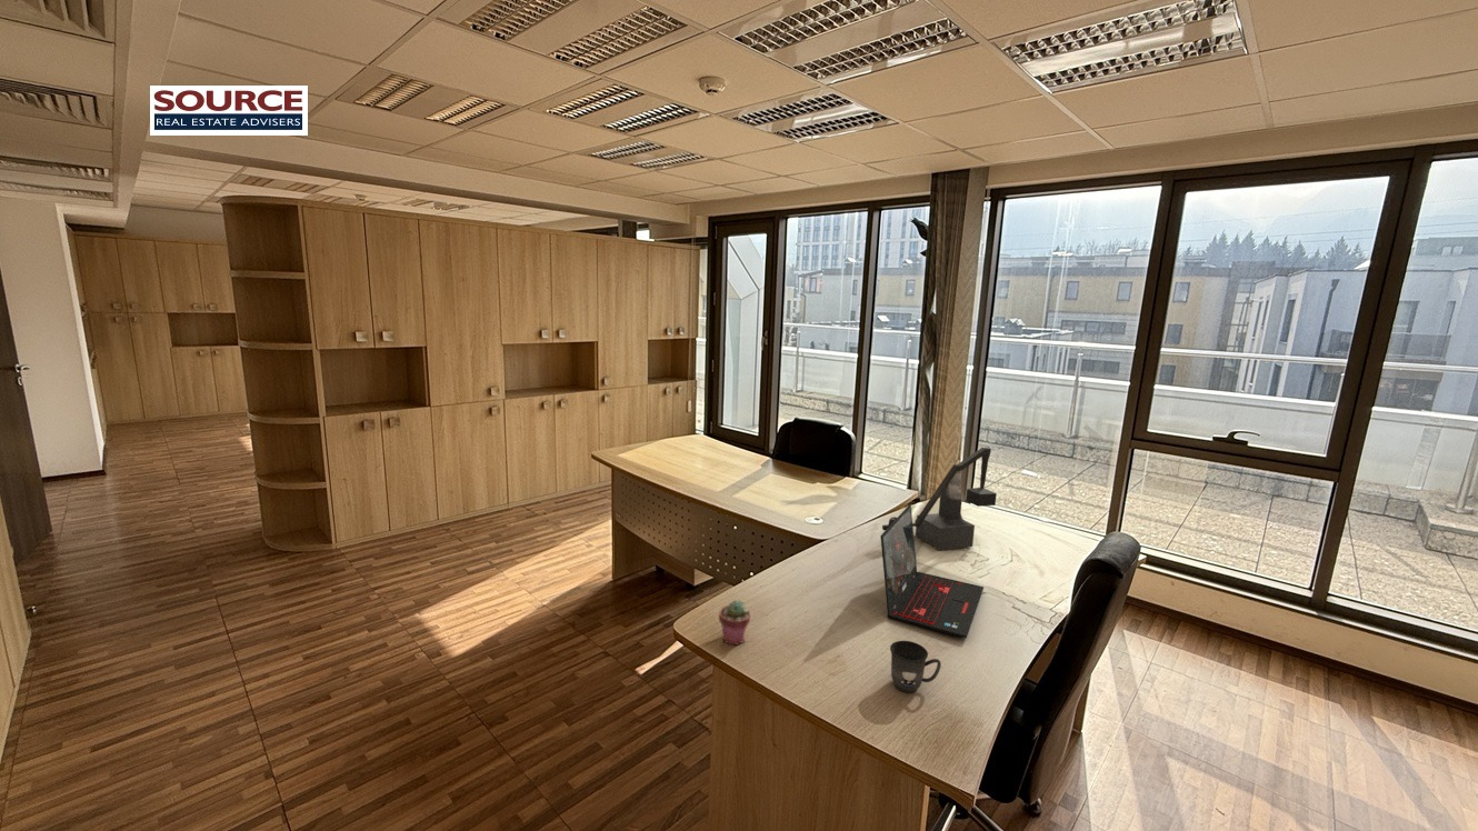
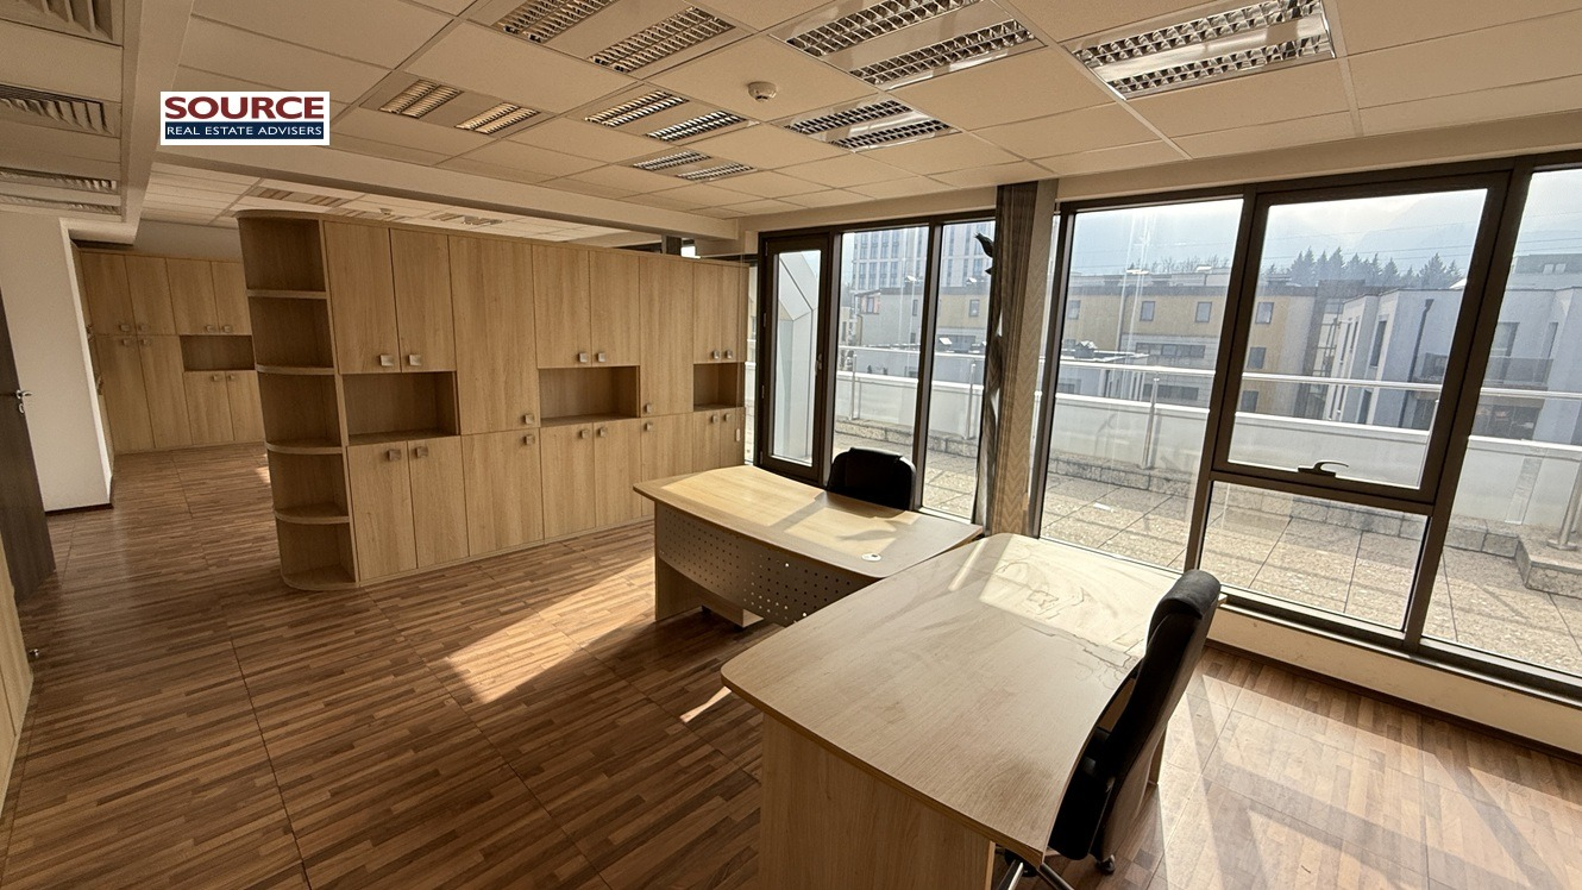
- mug [889,640,942,693]
- potted succulent [718,599,751,645]
- laptop [879,503,985,639]
- desk lamp [881,447,998,551]
